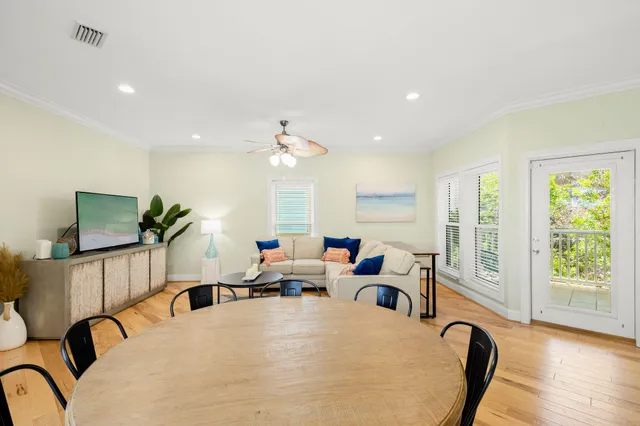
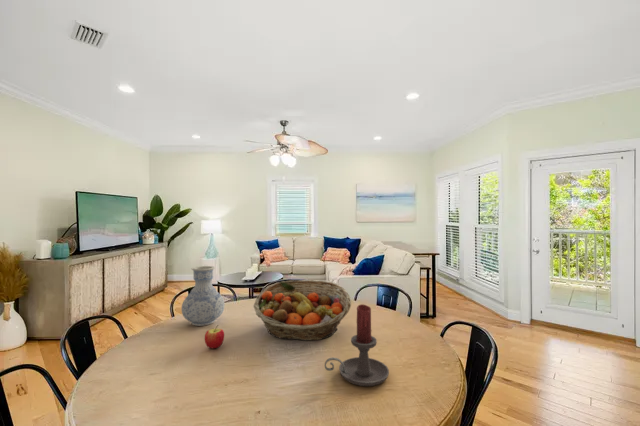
+ vase [181,265,226,327]
+ fruit basket [253,279,352,342]
+ candle holder [324,303,390,387]
+ apple [204,324,225,350]
